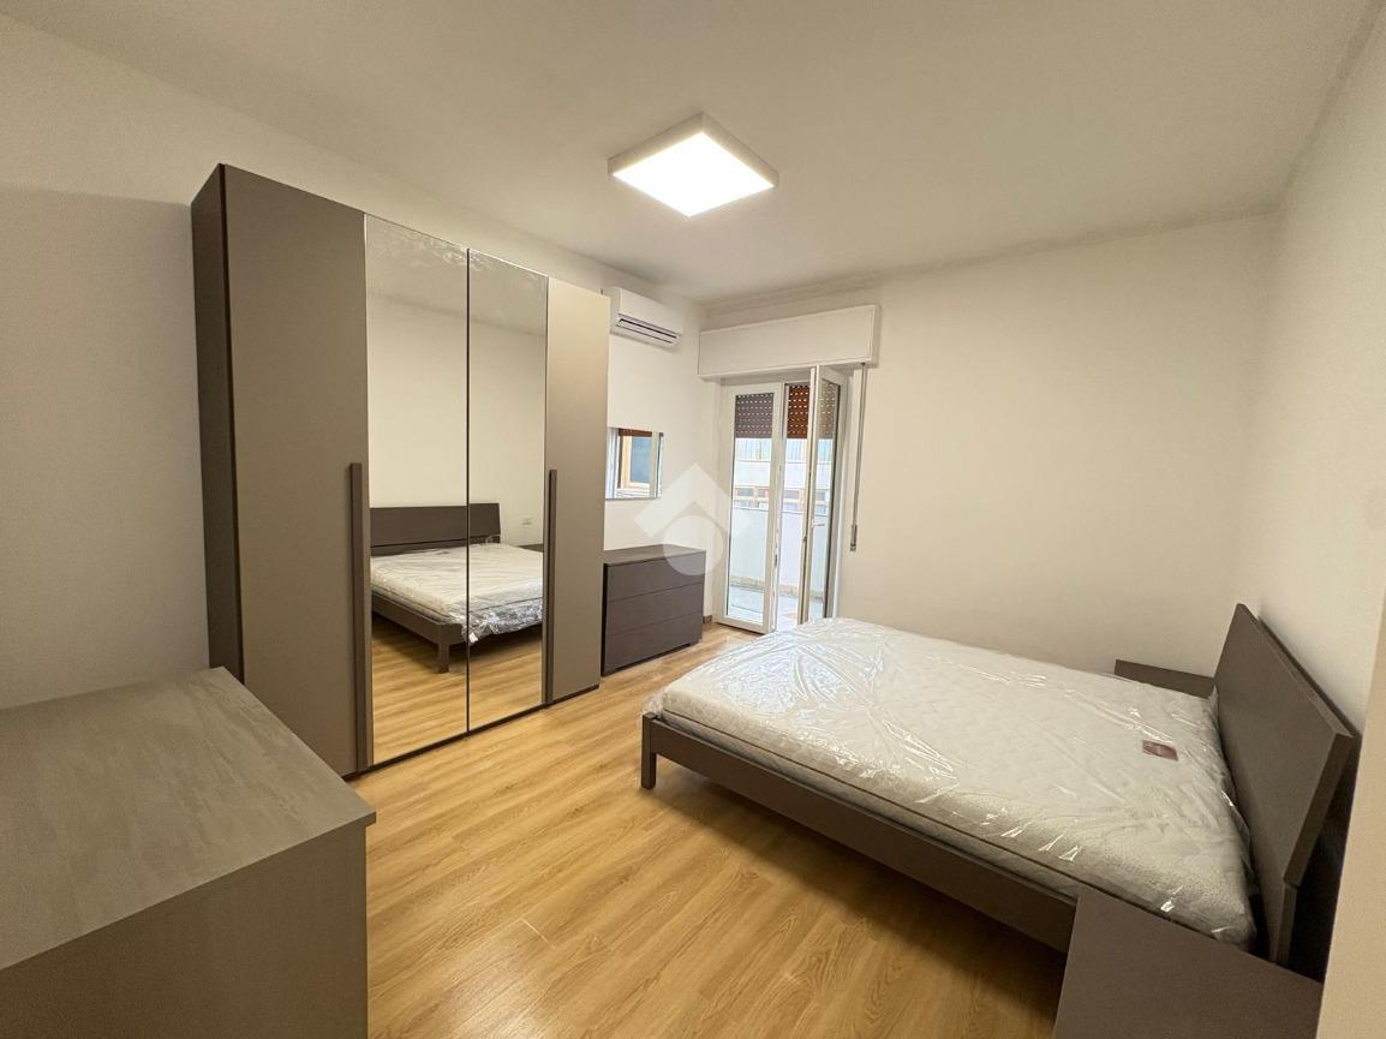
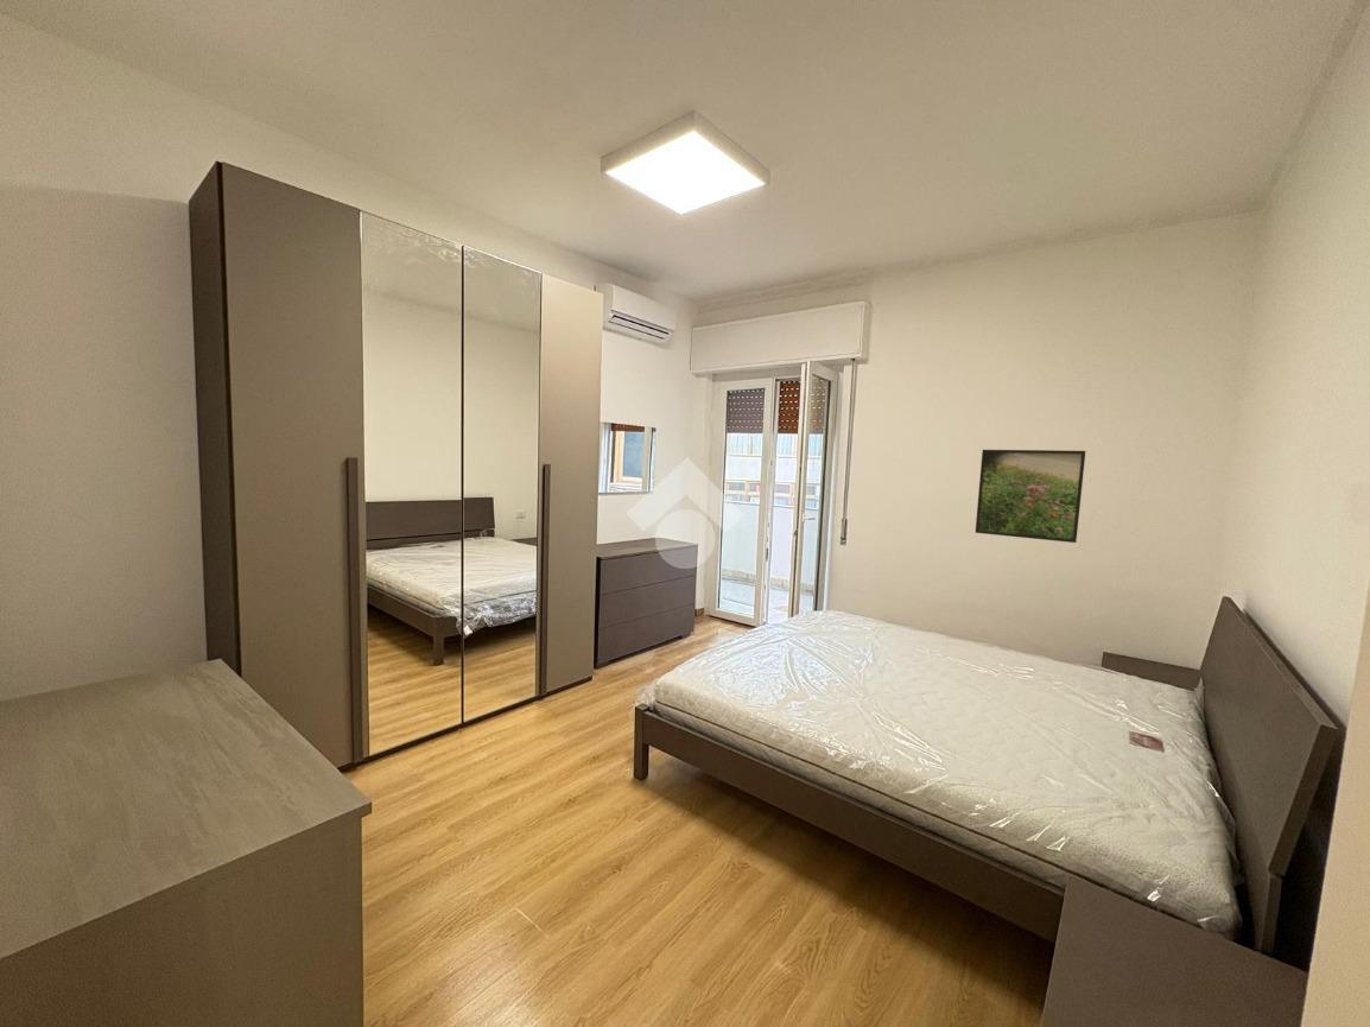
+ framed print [975,449,1086,544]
